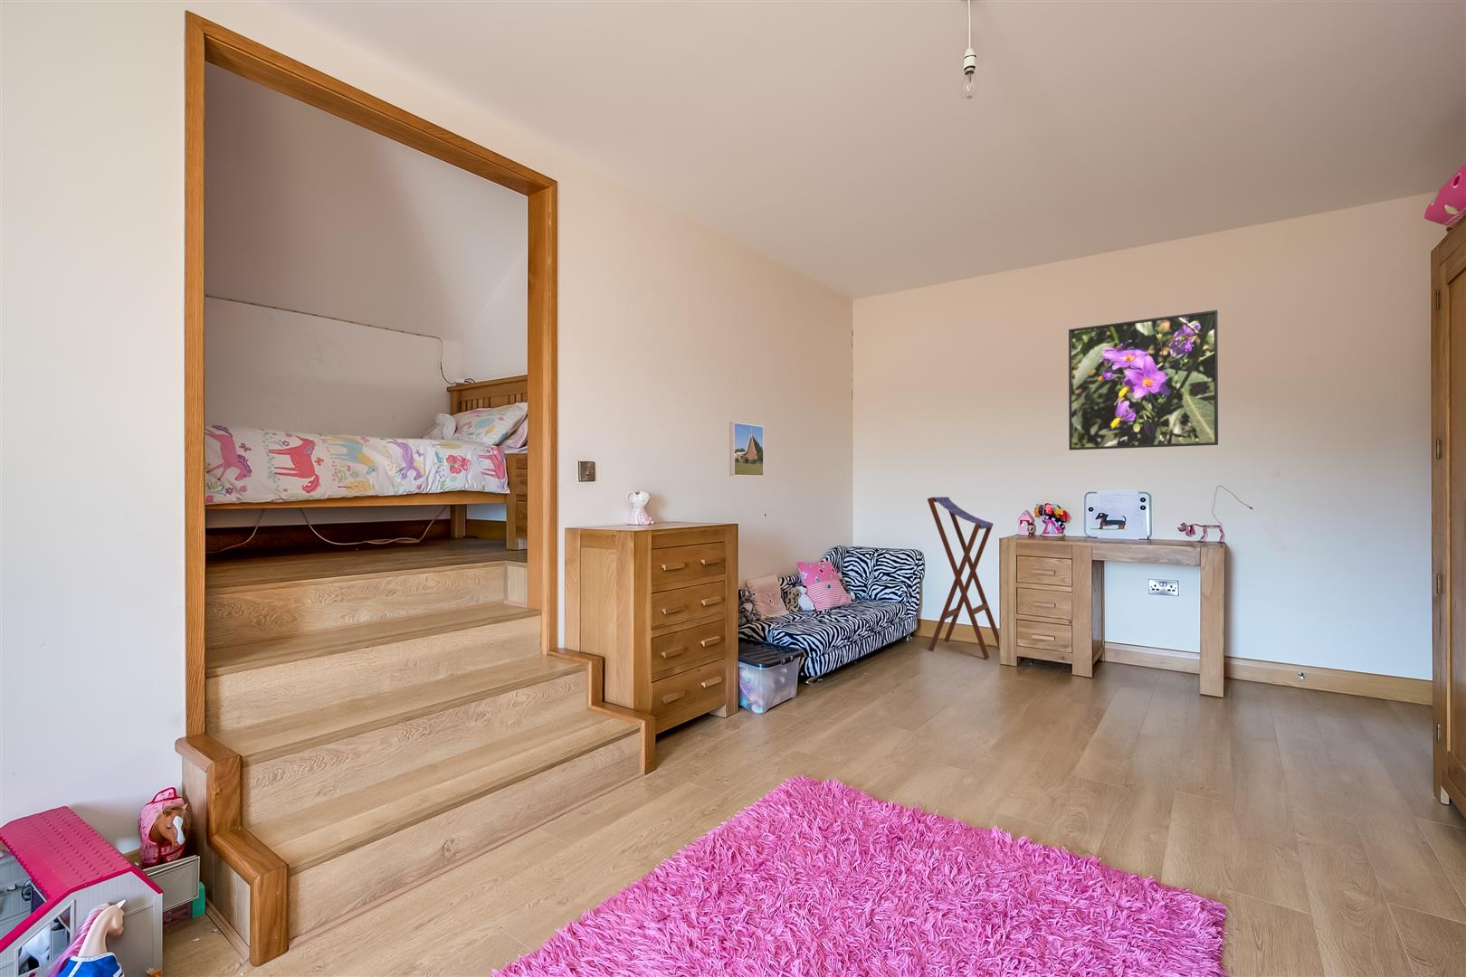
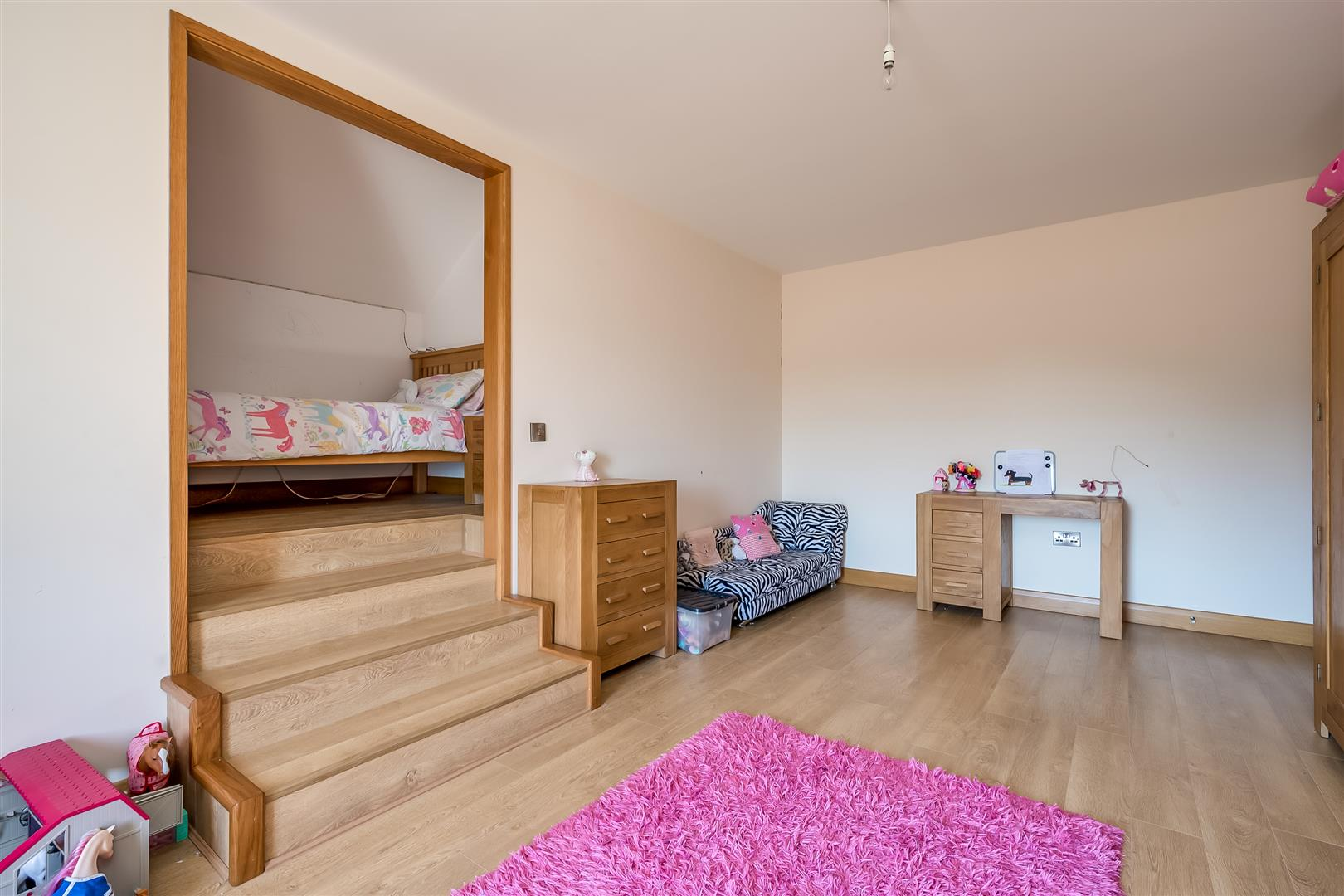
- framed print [729,422,765,478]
- stool [927,496,1000,660]
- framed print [1068,310,1219,450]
